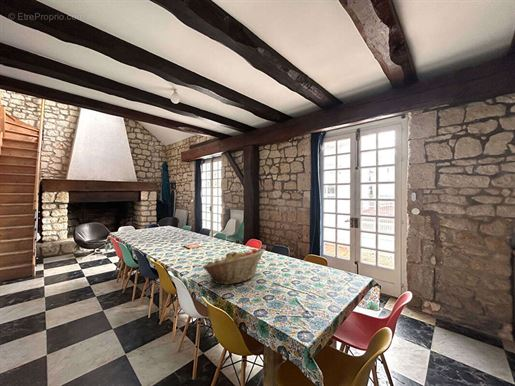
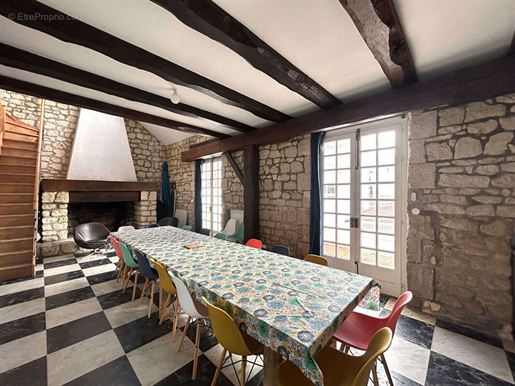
- fruit basket [201,248,266,285]
